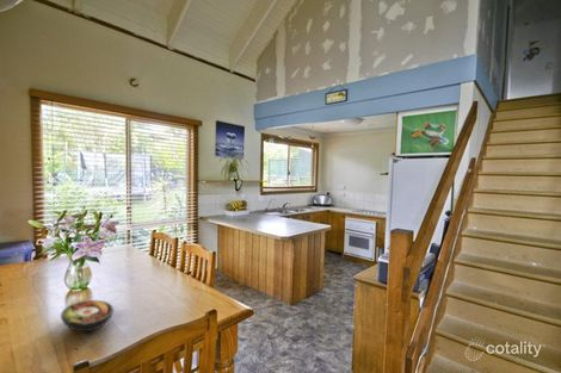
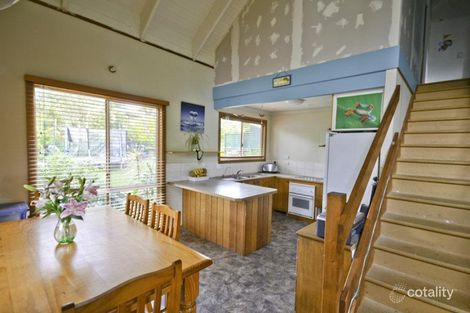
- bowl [60,299,115,332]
